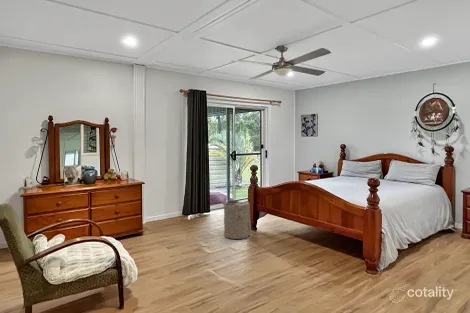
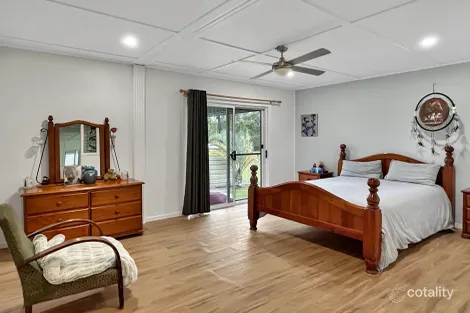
- laundry hamper [222,199,252,240]
